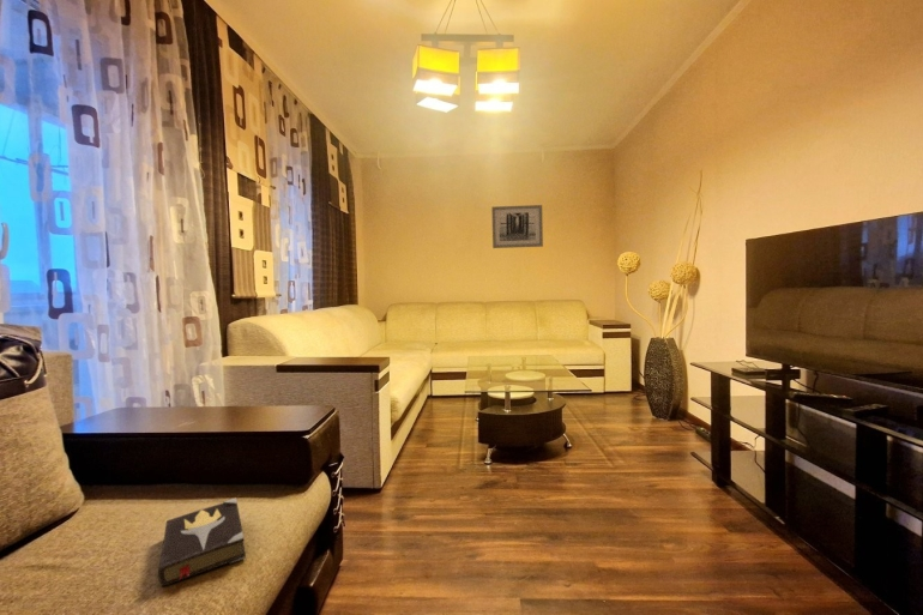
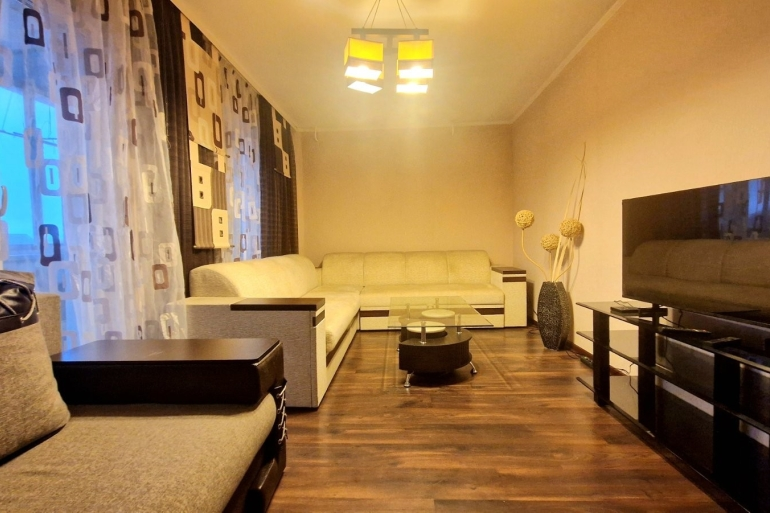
- hardback book [157,496,247,589]
- wall art [490,204,544,249]
